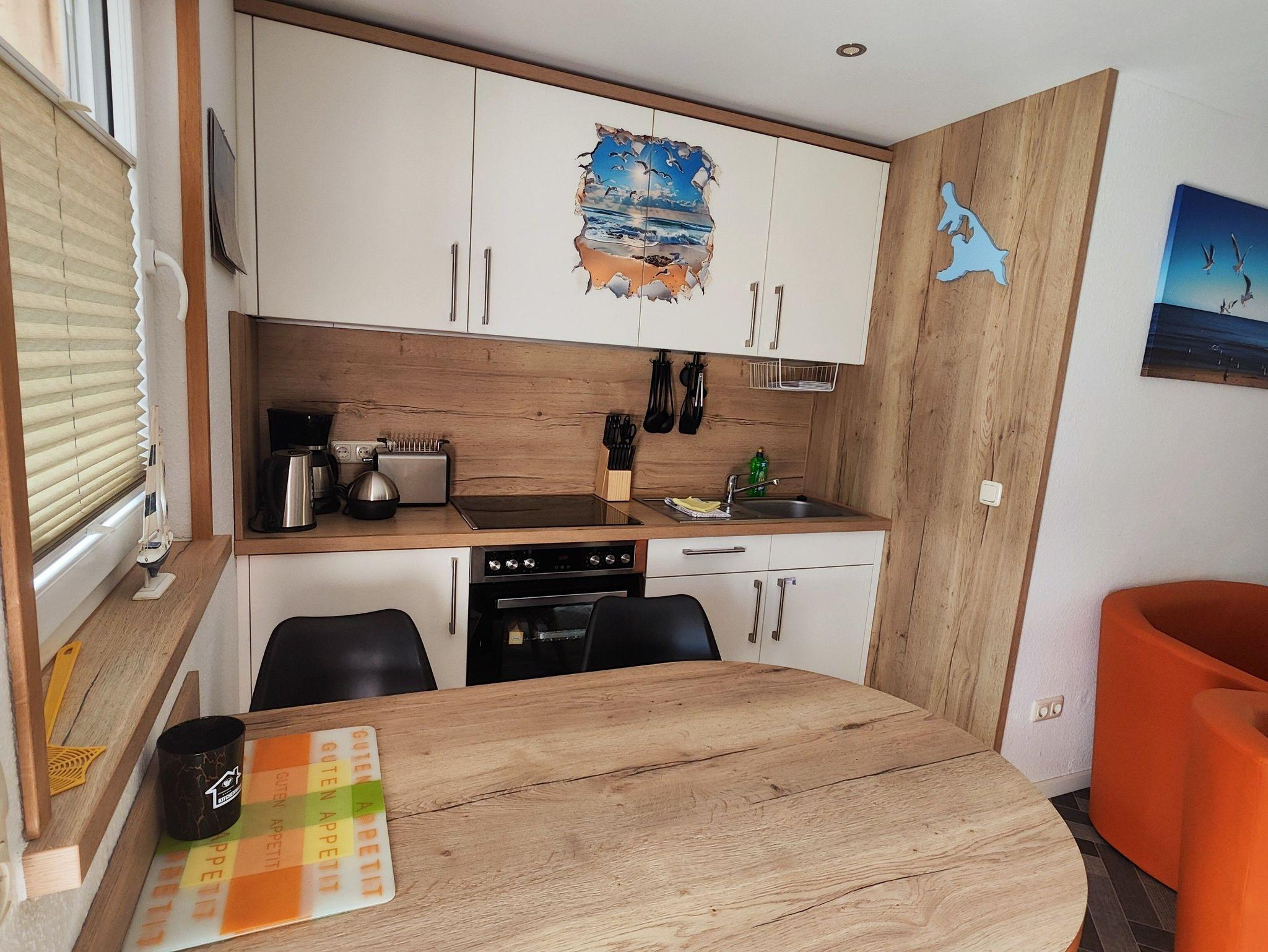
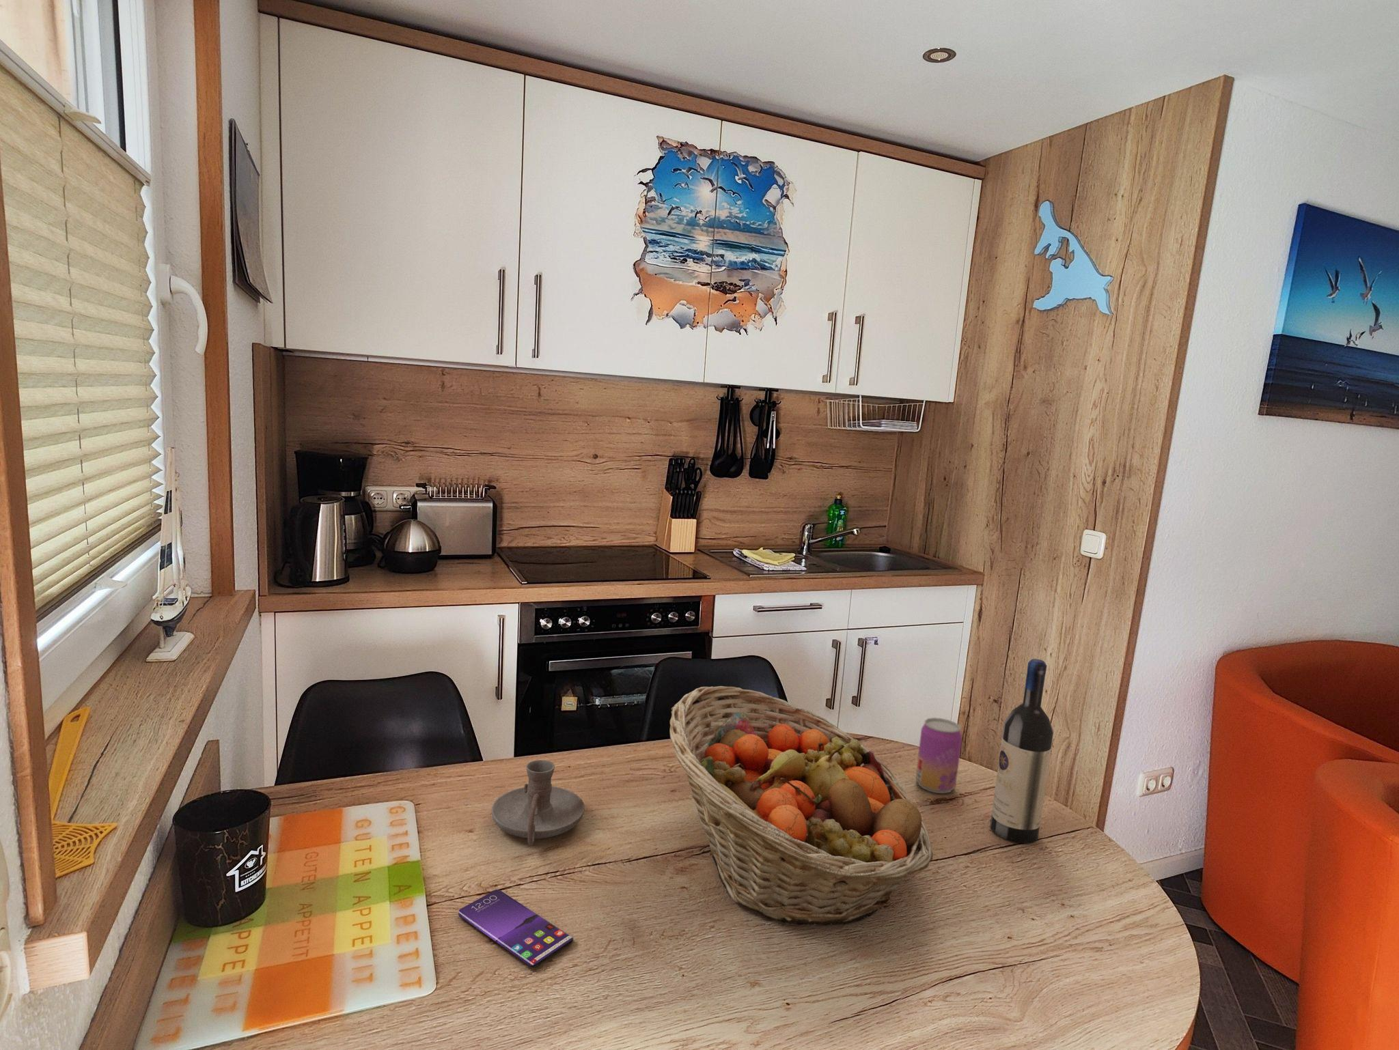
+ wine bottle [990,658,1054,844]
+ candle holder [491,759,586,846]
+ beer can [915,717,962,794]
+ fruit basket [669,685,933,925]
+ smartphone [458,889,574,968]
